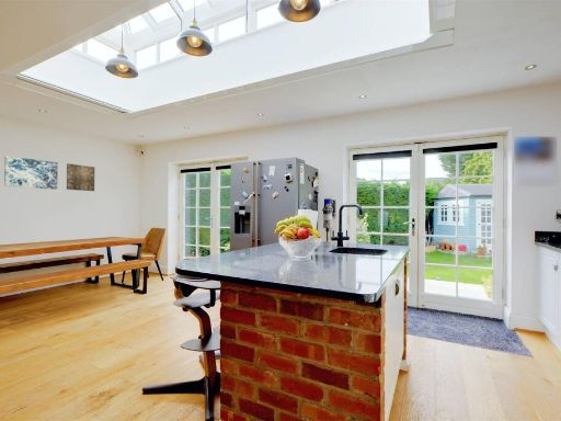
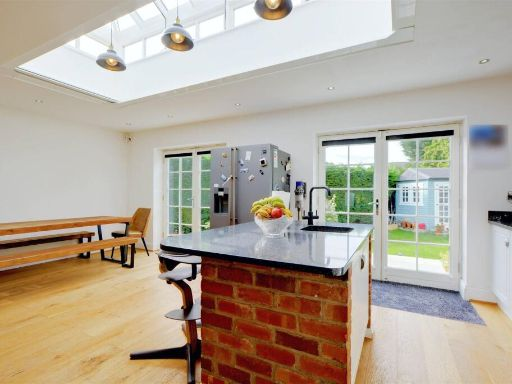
- wall art [3,155,59,191]
- wall art [66,162,95,192]
